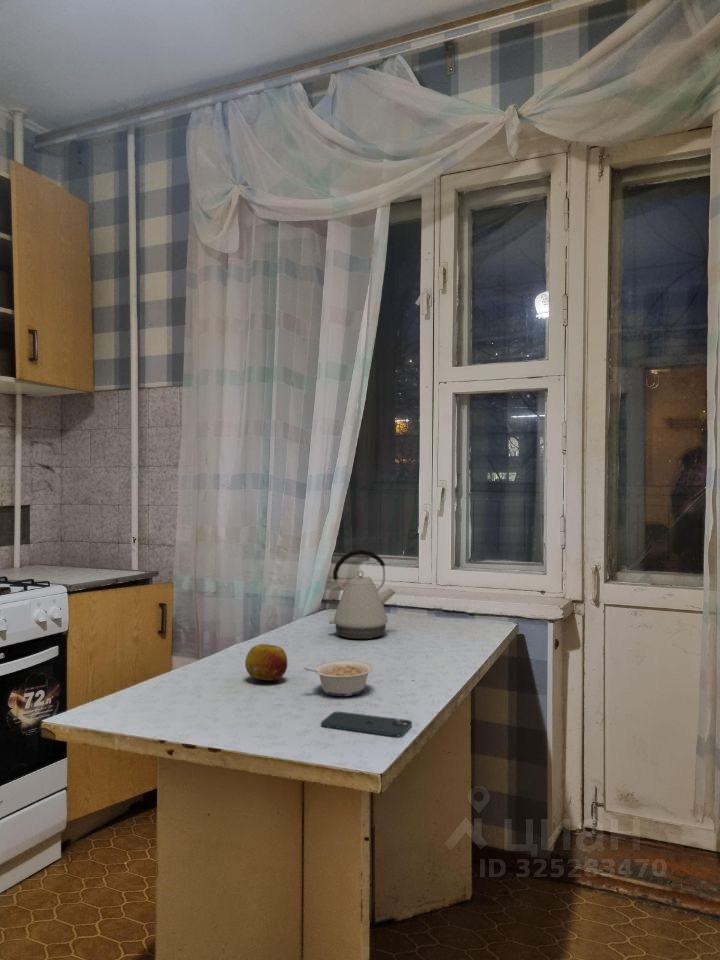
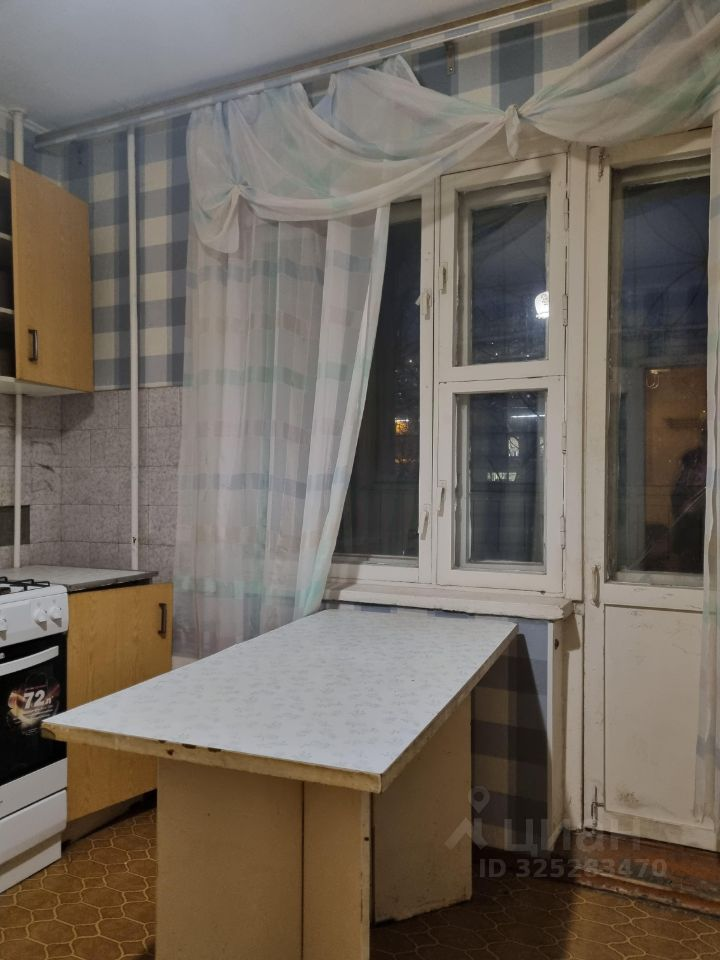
- legume [303,659,374,697]
- kettle [328,549,397,640]
- smartphone [320,711,413,737]
- fruit [244,643,288,681]
